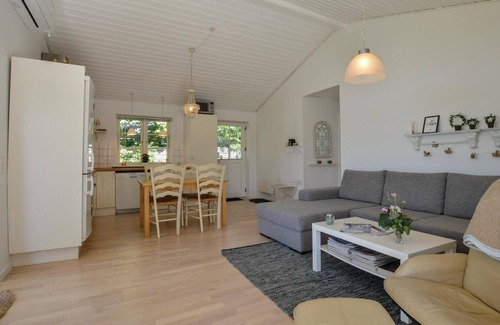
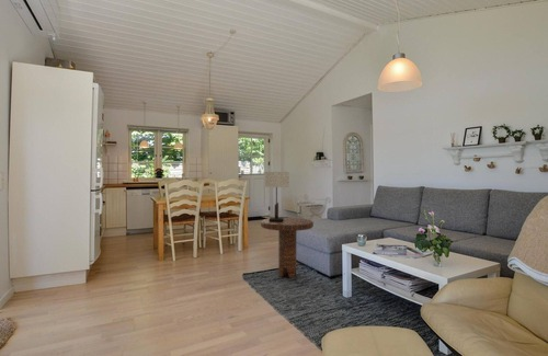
+ side table [260,217,315,279]
+ table lamp [263,171,290,222]
